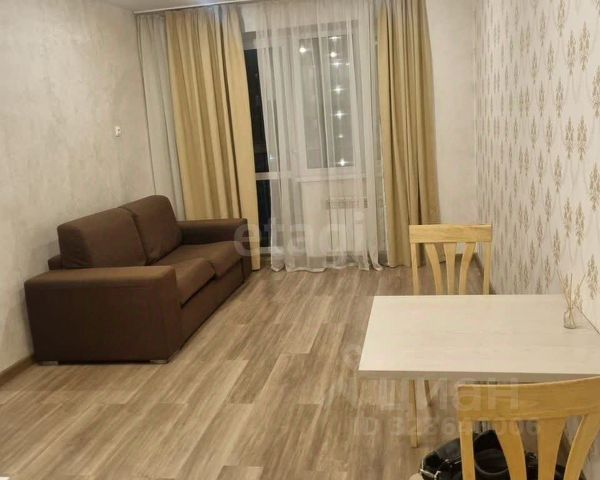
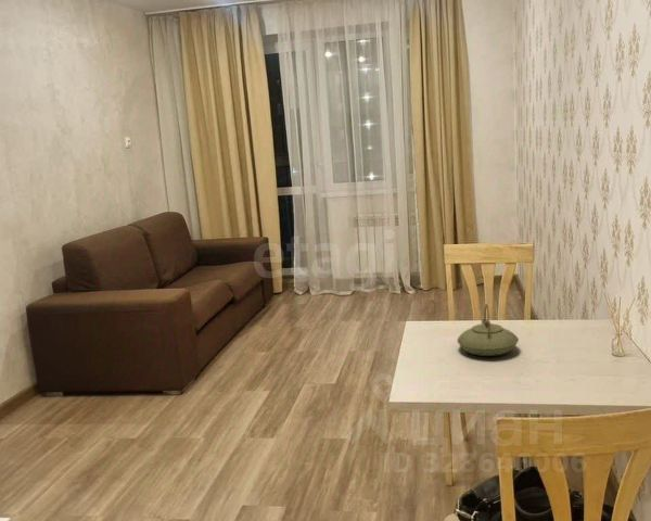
+ teapot [456,303,520,357]
